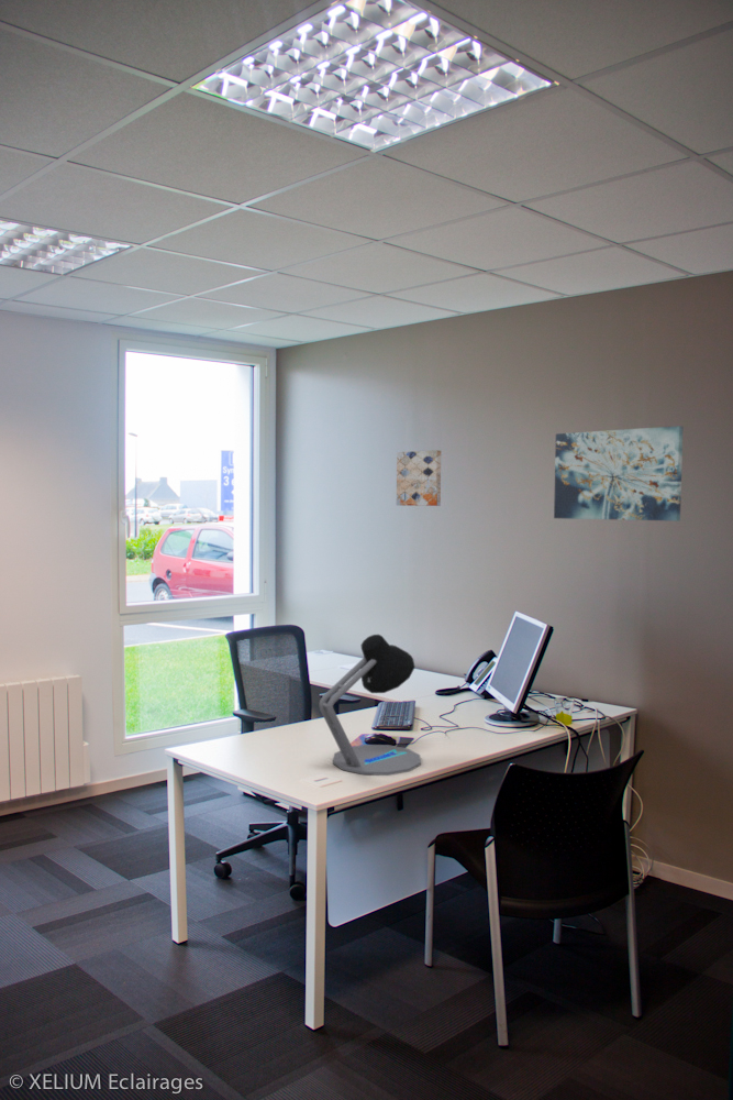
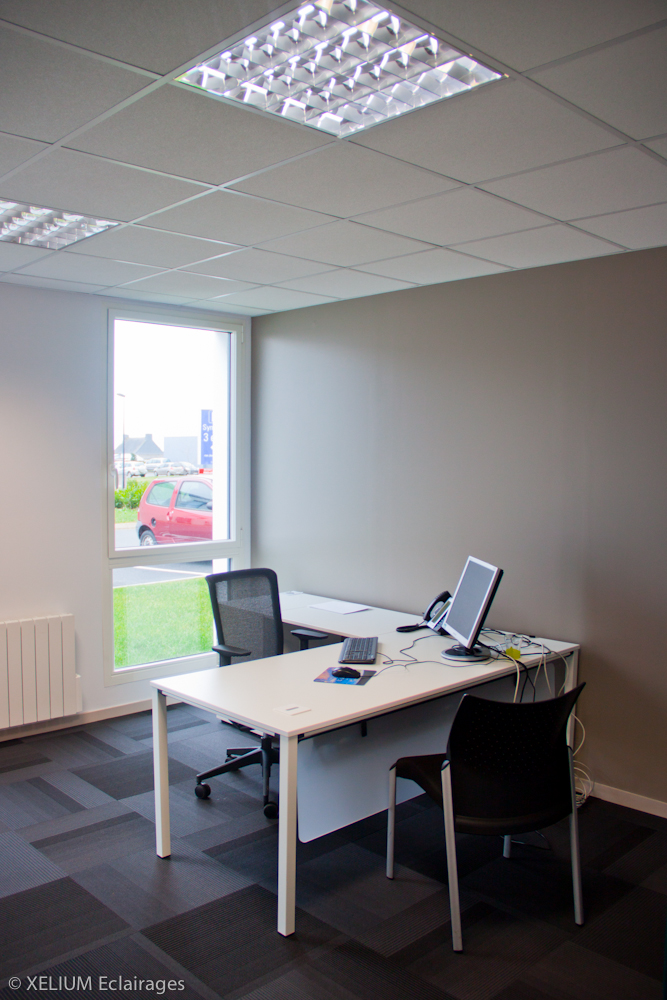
- wall art [396,449,442,507]
- desk lamp [319,634,422,777]
- wall art [553,425,685,522]
